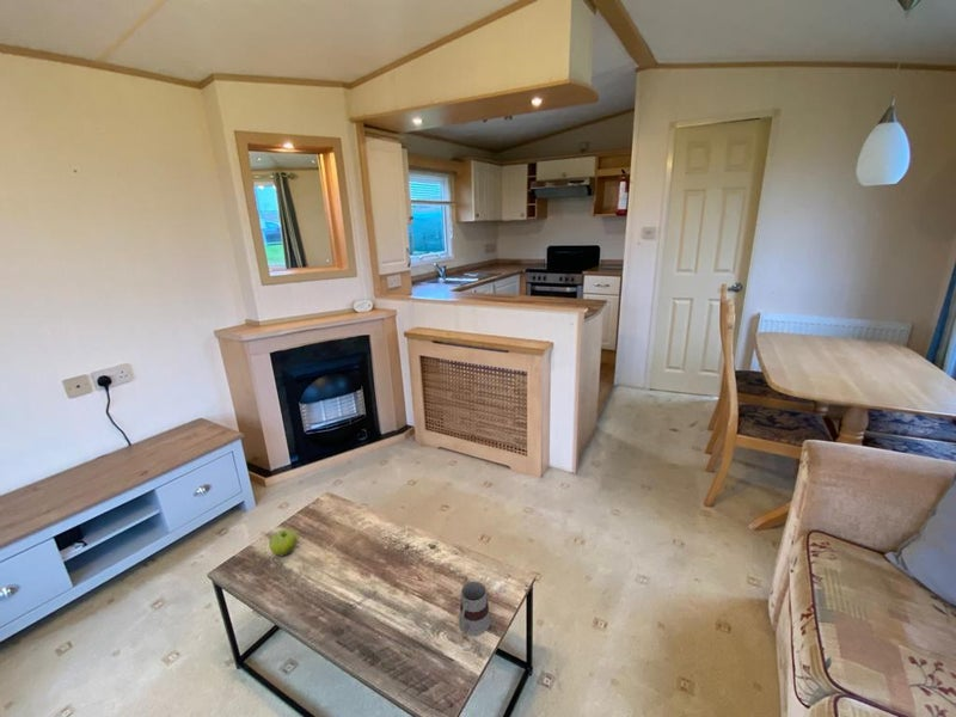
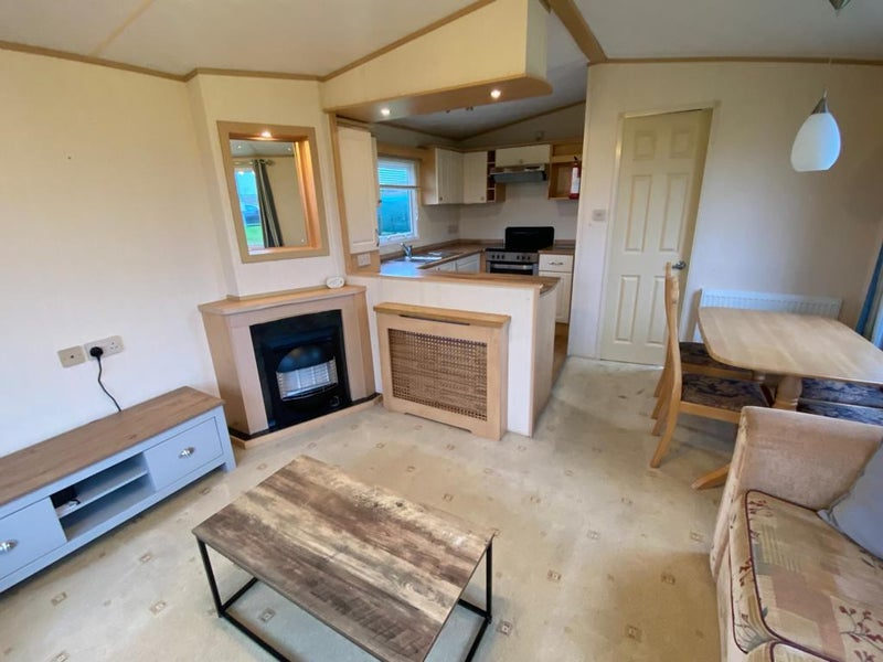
- fruit [269,528,298,558]
- mug [458,581,492,636]
